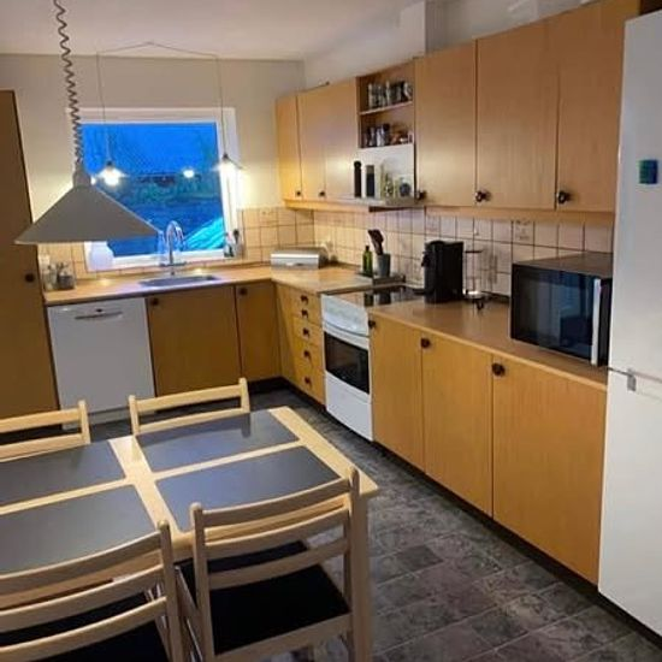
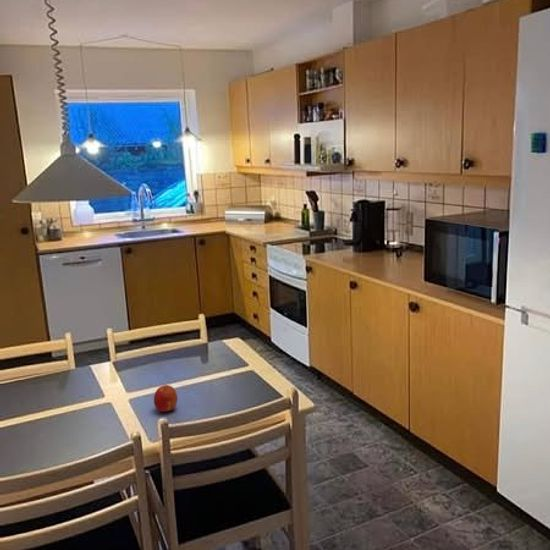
+ fruit [153,384,179,413]
